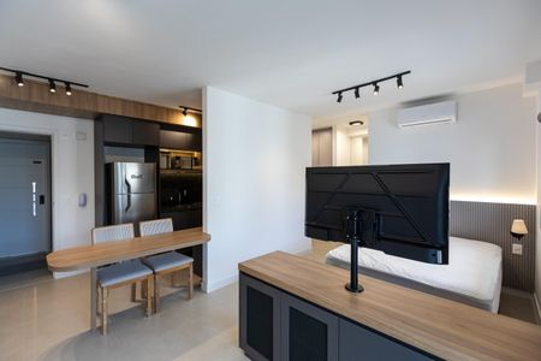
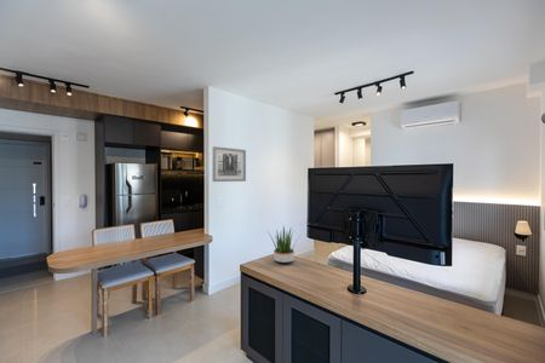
+ wall art [211,145,247,183]
+ potted plant [268,226,300,265]
